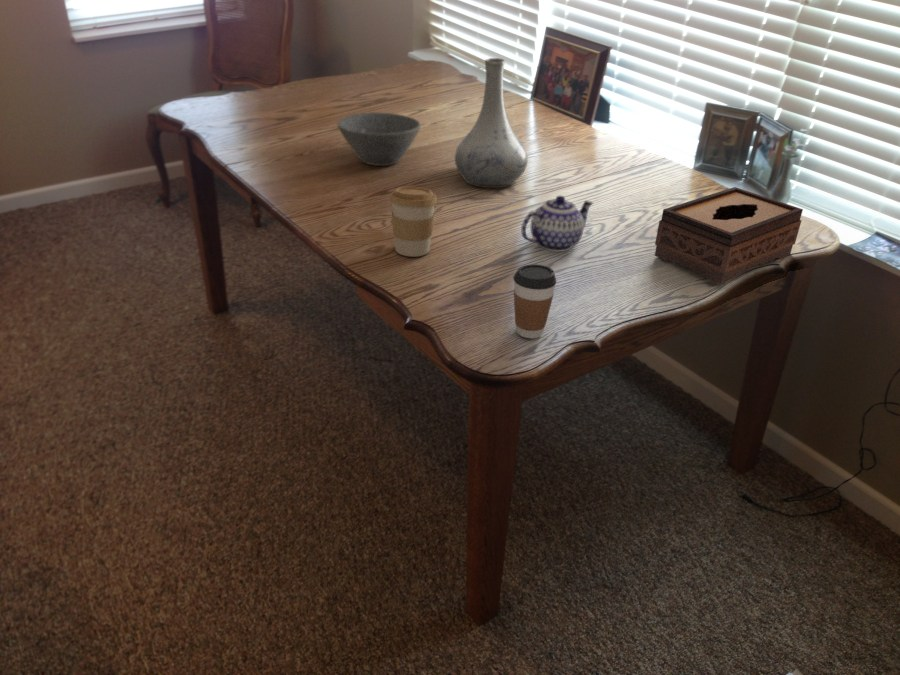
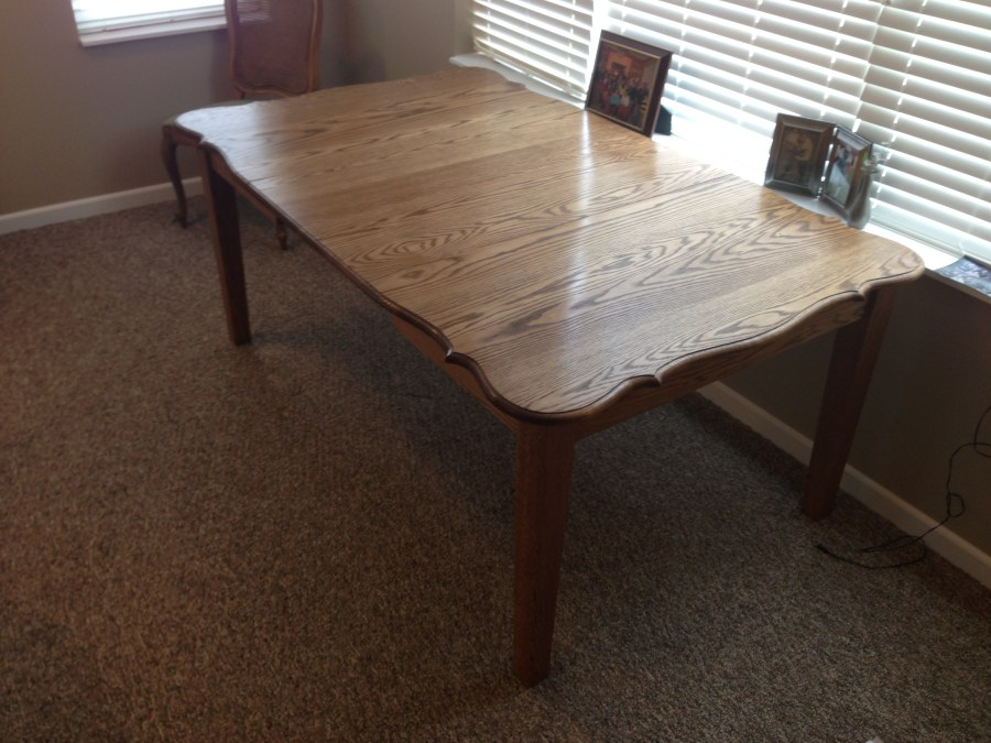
- tissue box [654,186,804,285]
- coffee cup [512,263,557,339]
- vase [454,57,528,189]
- teapot [520,195,594,253]
- bowl [337,111,422,167]
- coffee cup [389,186,438,257]
